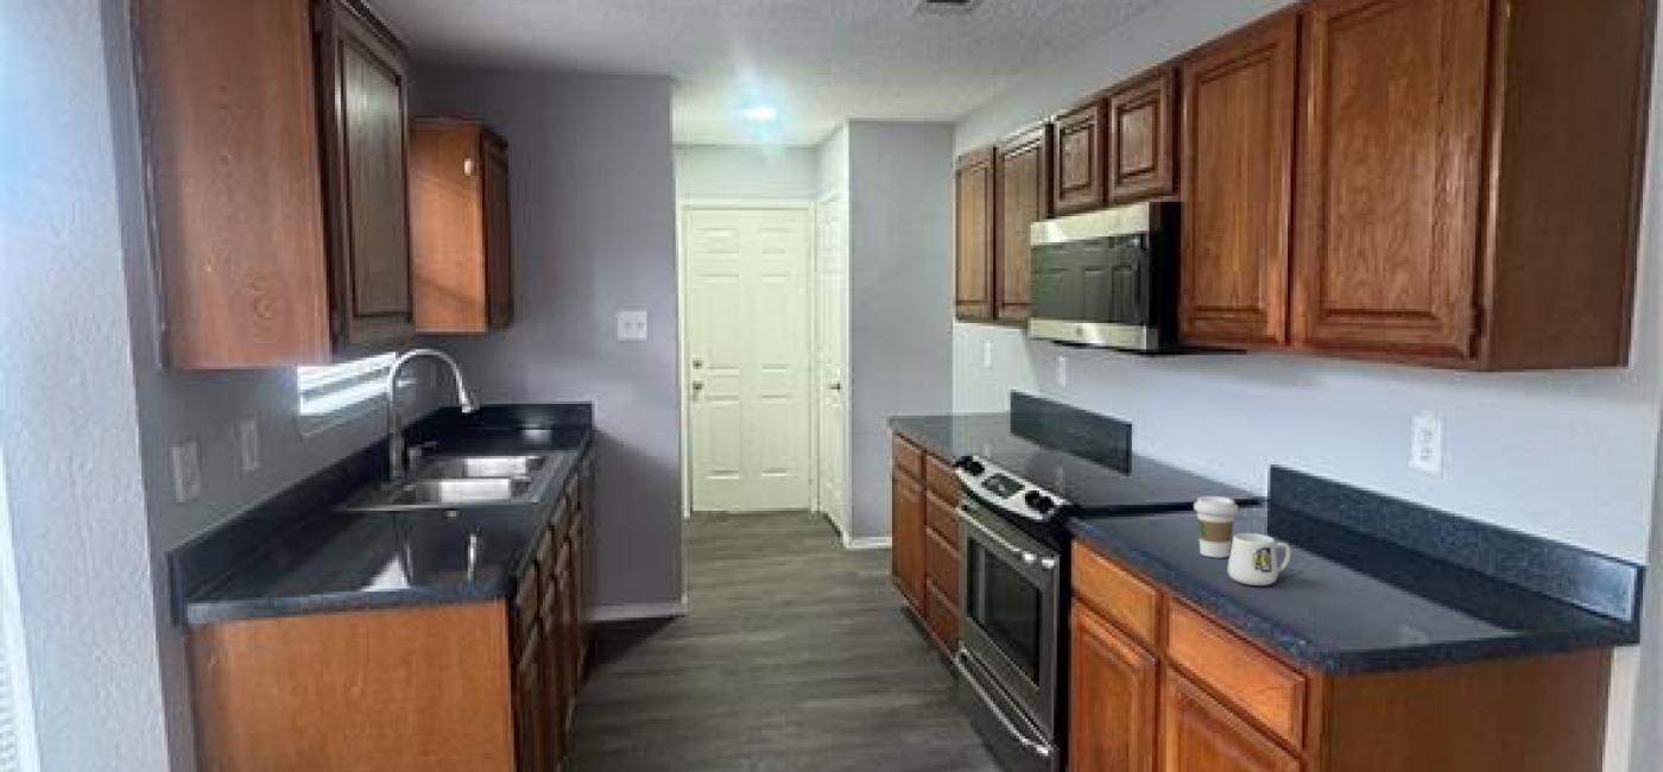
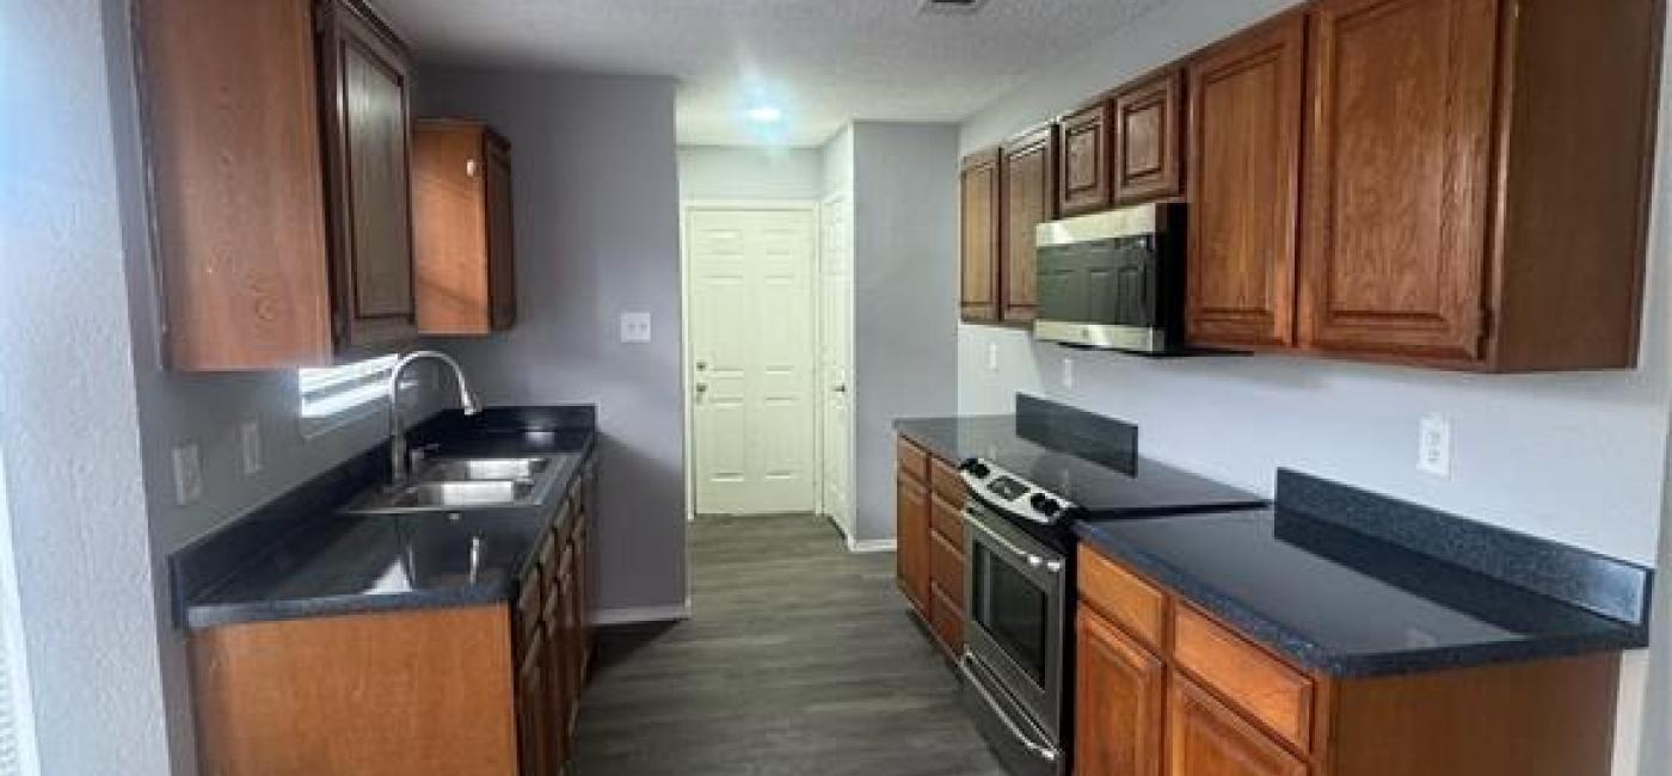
- mug [1226,532,1292,587]
- coffee cup [1193,495,1239,558]
